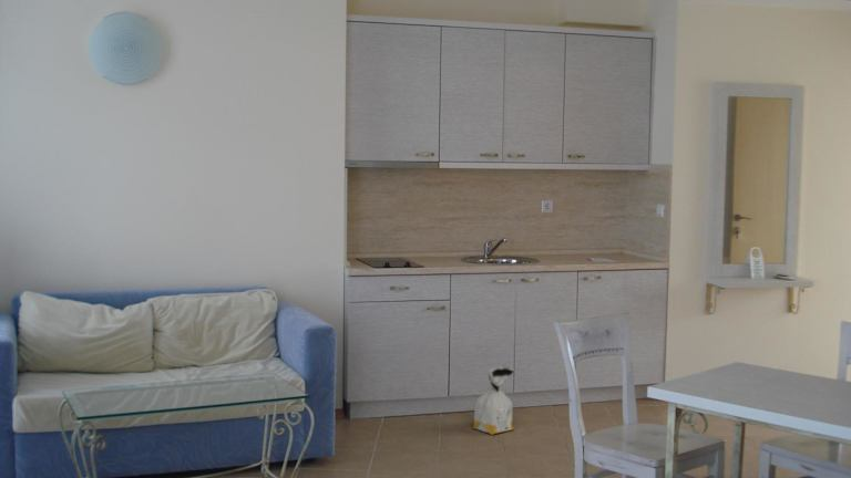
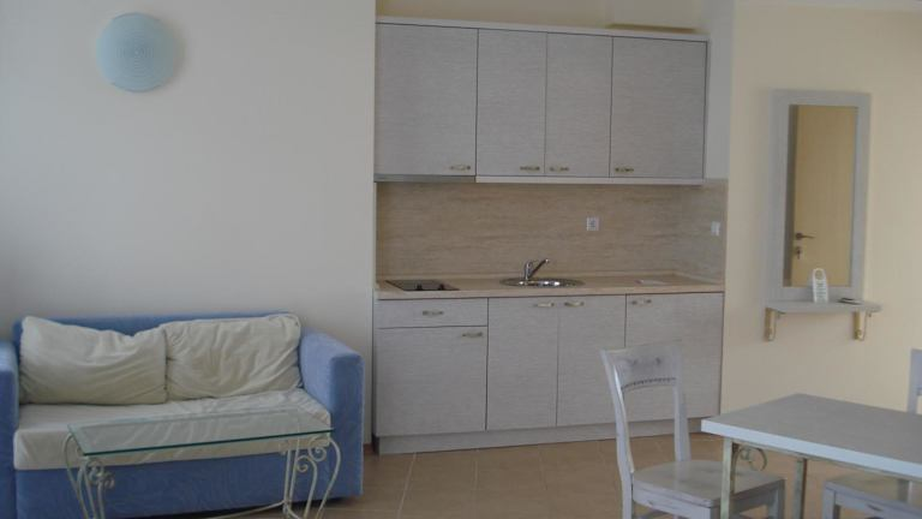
- bag [472,364,516,436]
